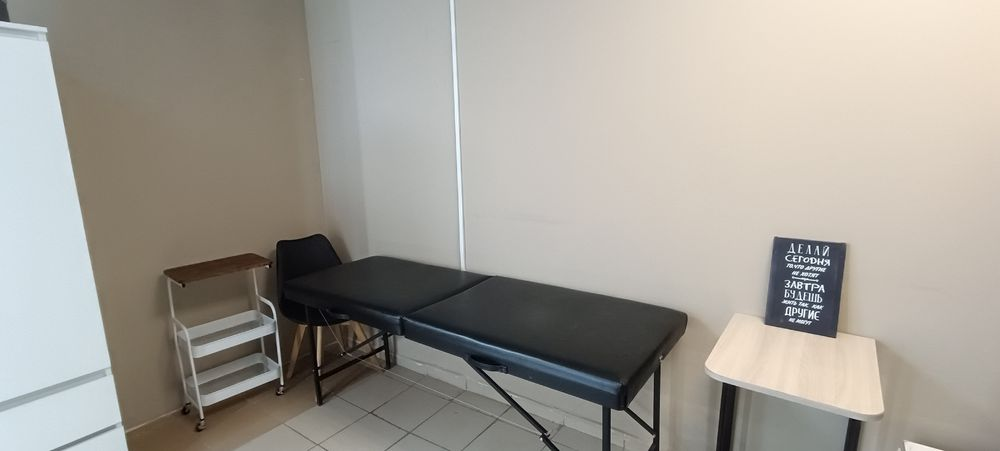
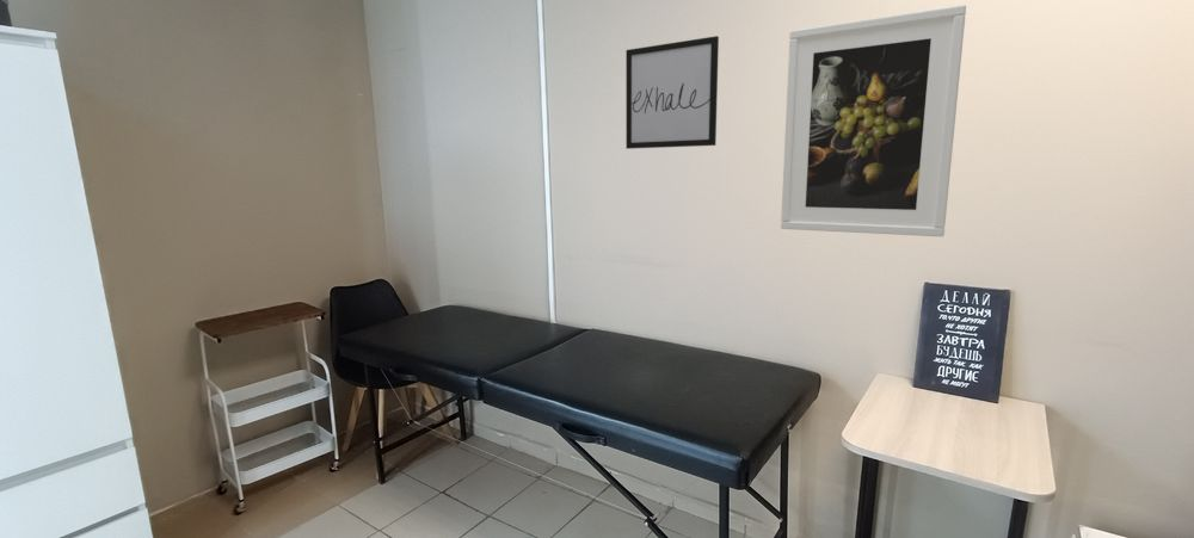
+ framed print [780,4,967,237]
+ wall art [624,35,720,150]
